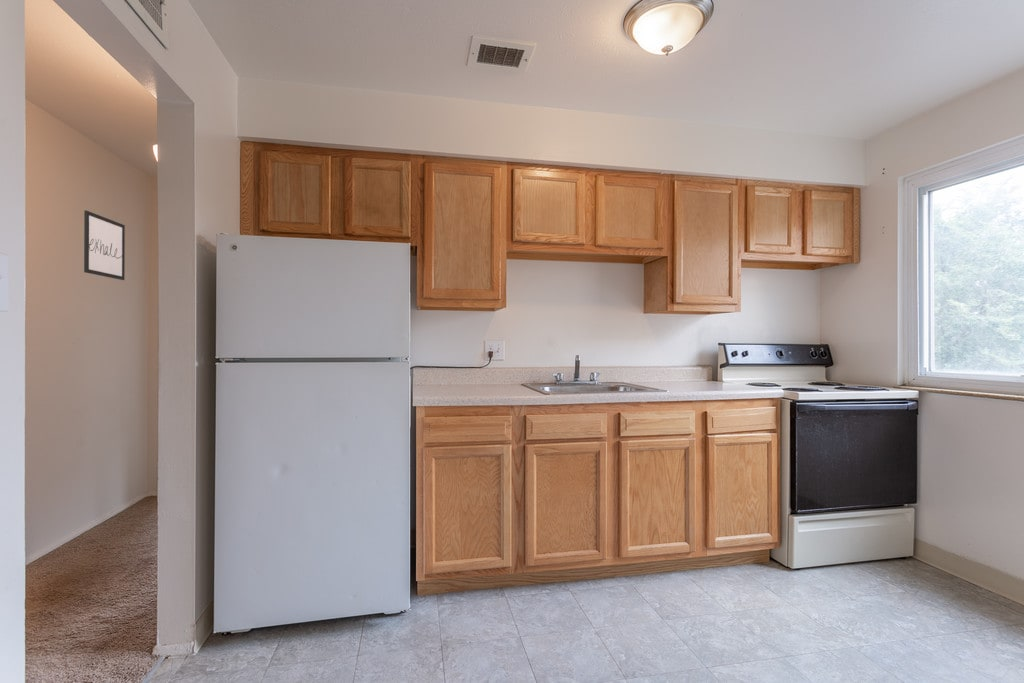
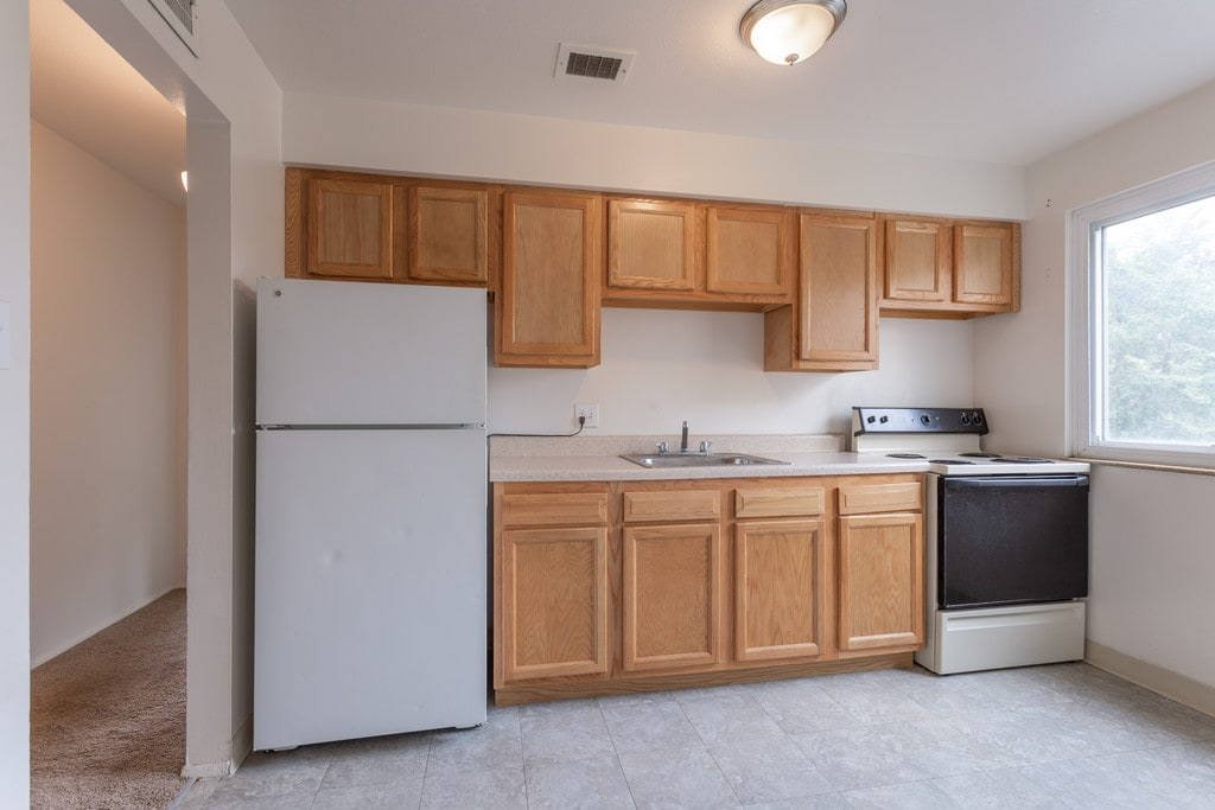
- wall art [83,210,126,281]
